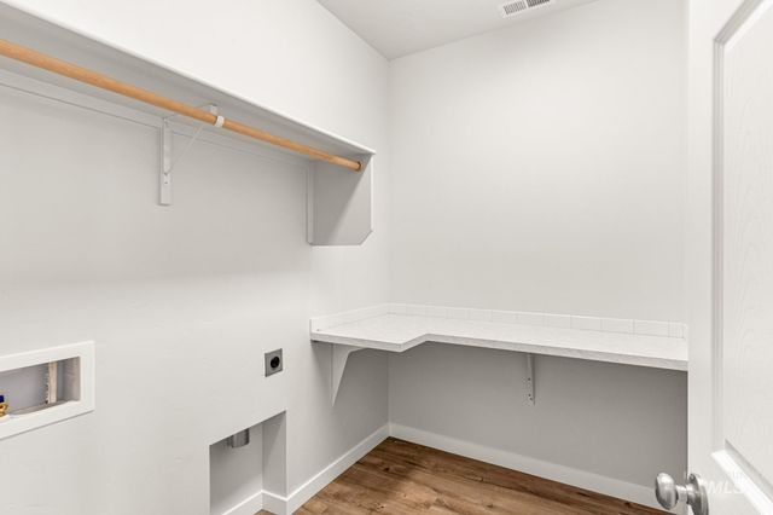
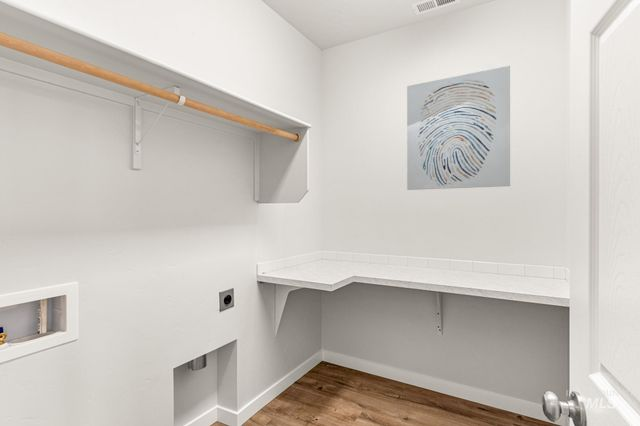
+ wall art [406,65,511,191]
